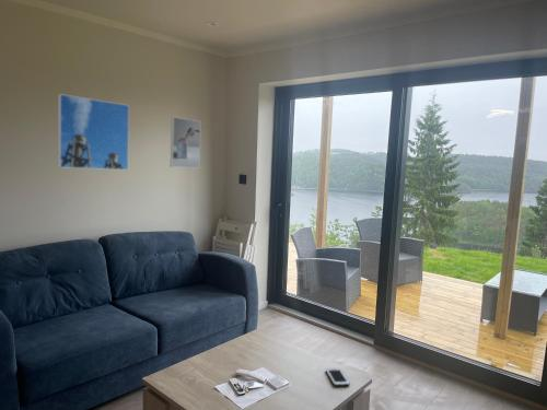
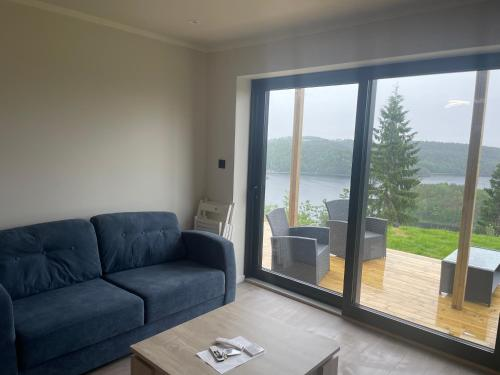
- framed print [57,93,130,171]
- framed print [170,116,202,169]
- cell phone [325,367,351,387]
